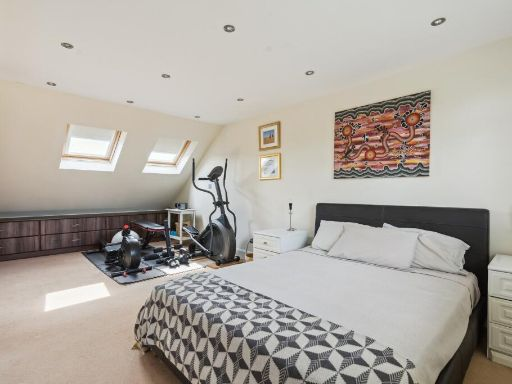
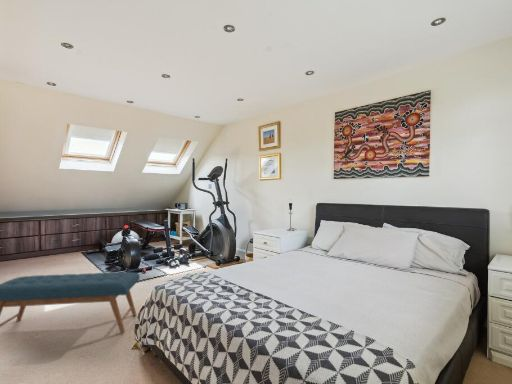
+ bench [0,271,141,334]
